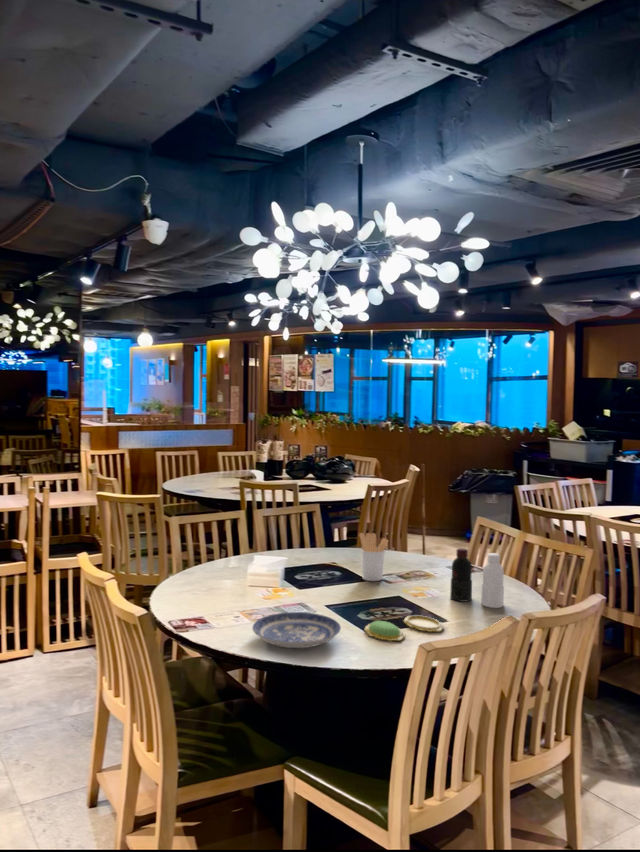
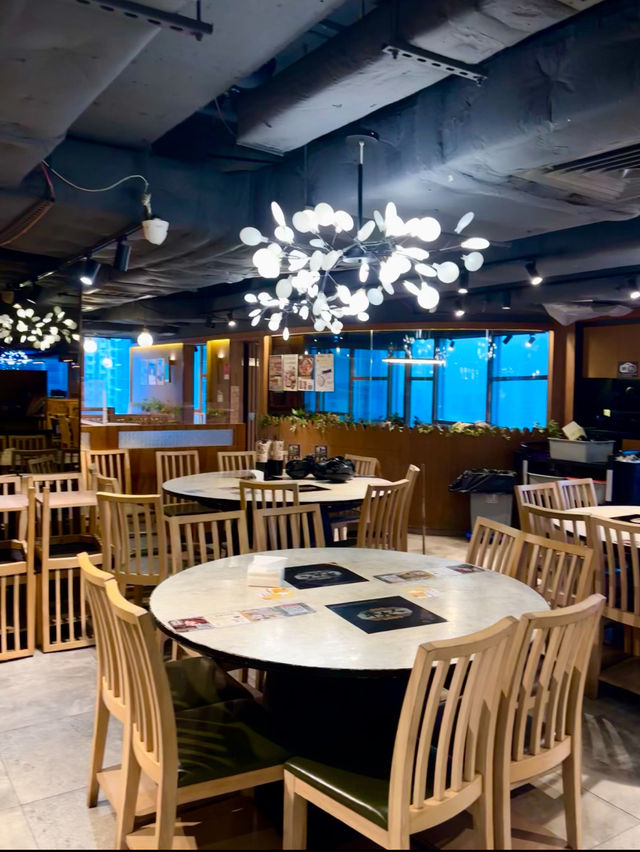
- bottle [449,547,505,609]
- utensil holder [358,532,389,582]
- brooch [363,614,445,642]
- plate [251,611,342,649]
